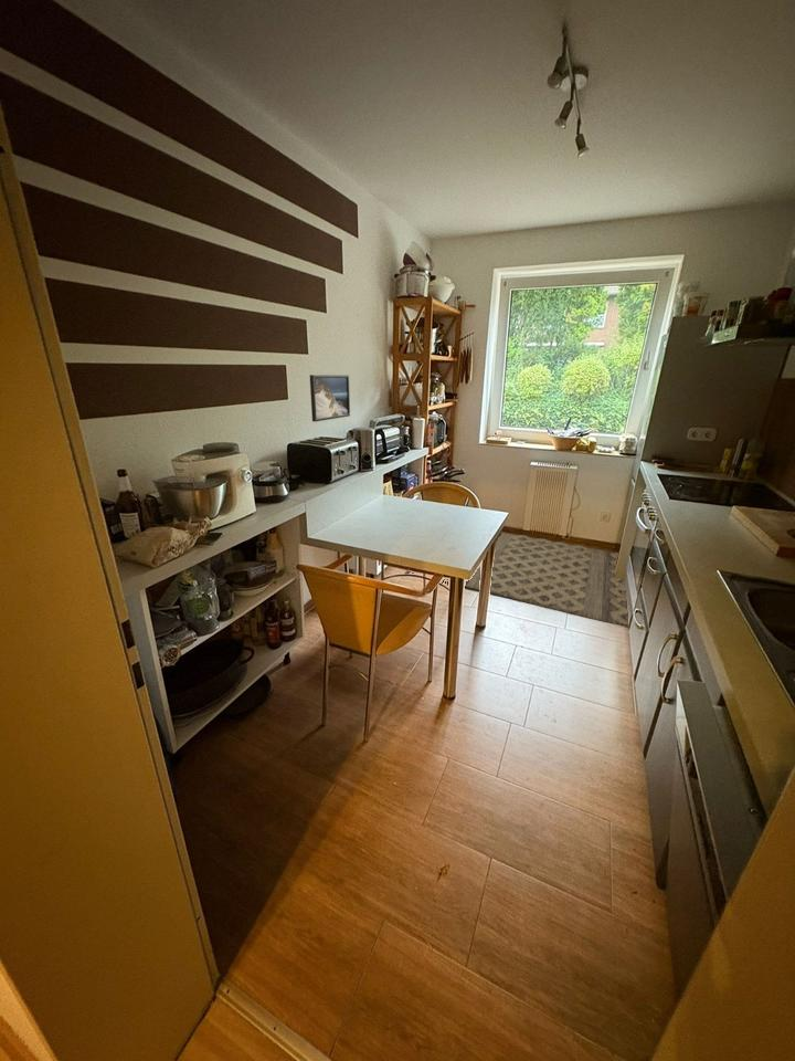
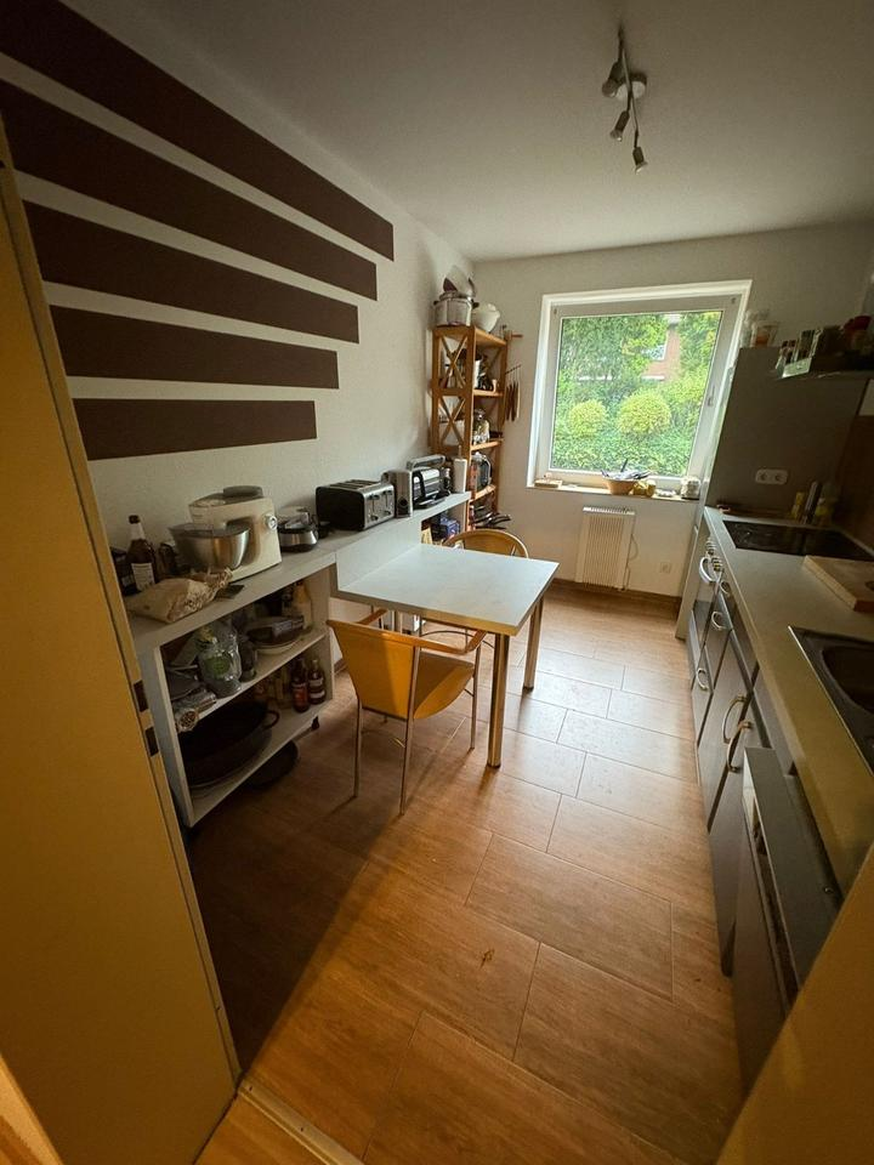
- rug [404,532,628,628]
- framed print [309,374,351,423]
